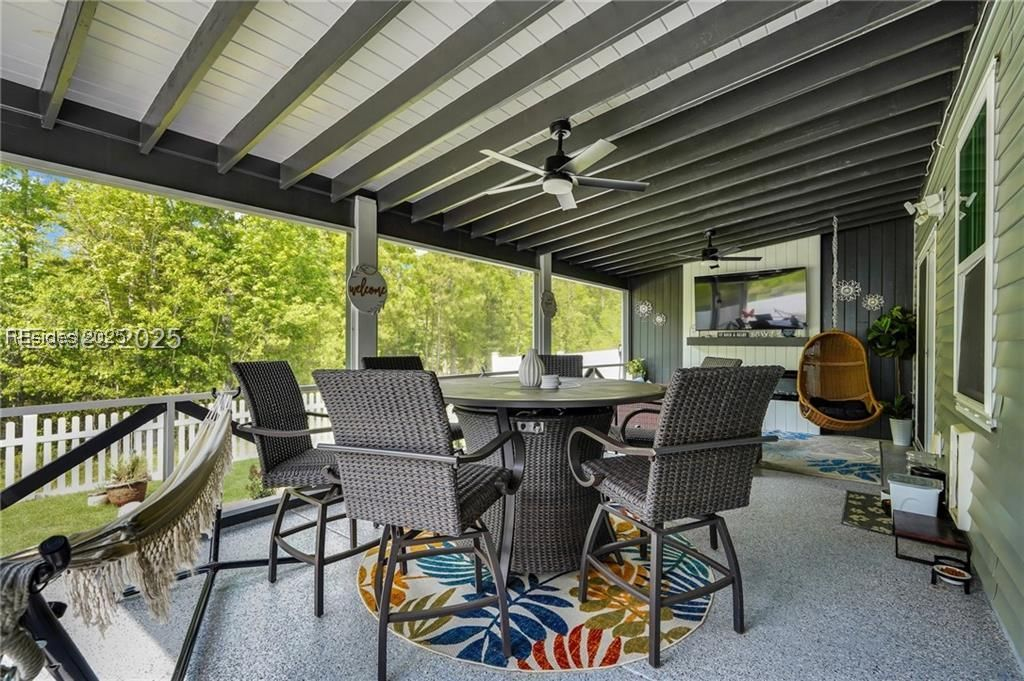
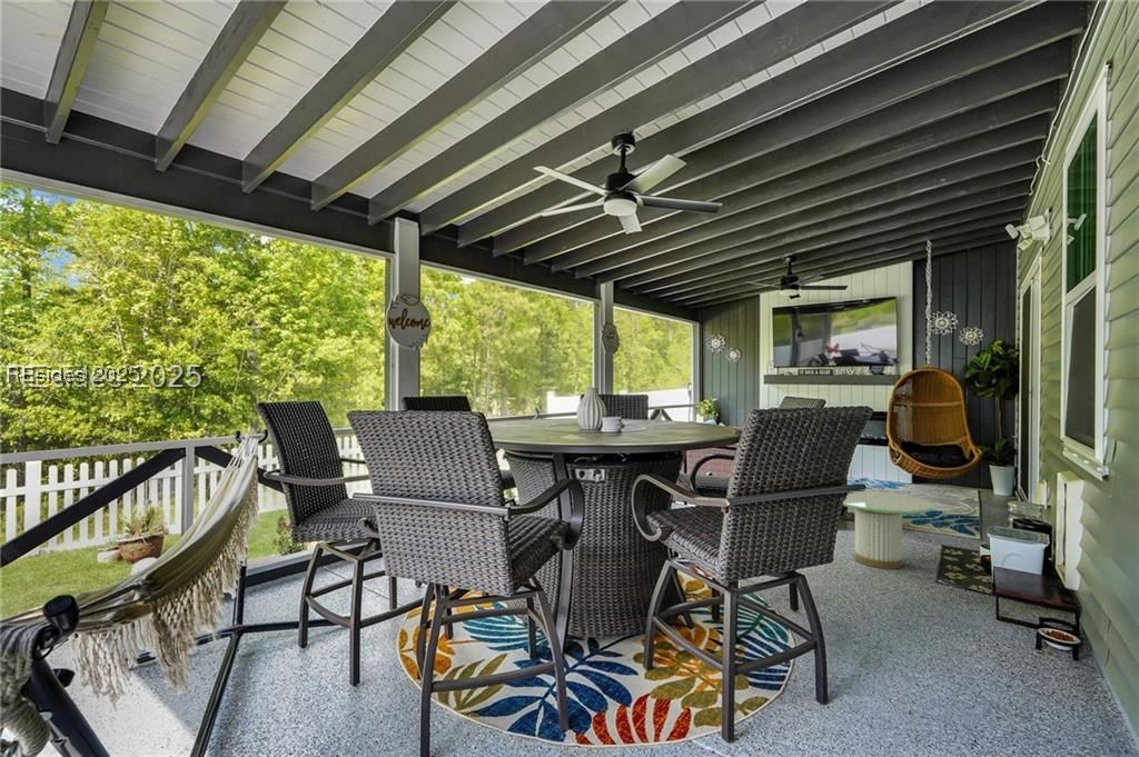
+ side table [842,489,934,570]
